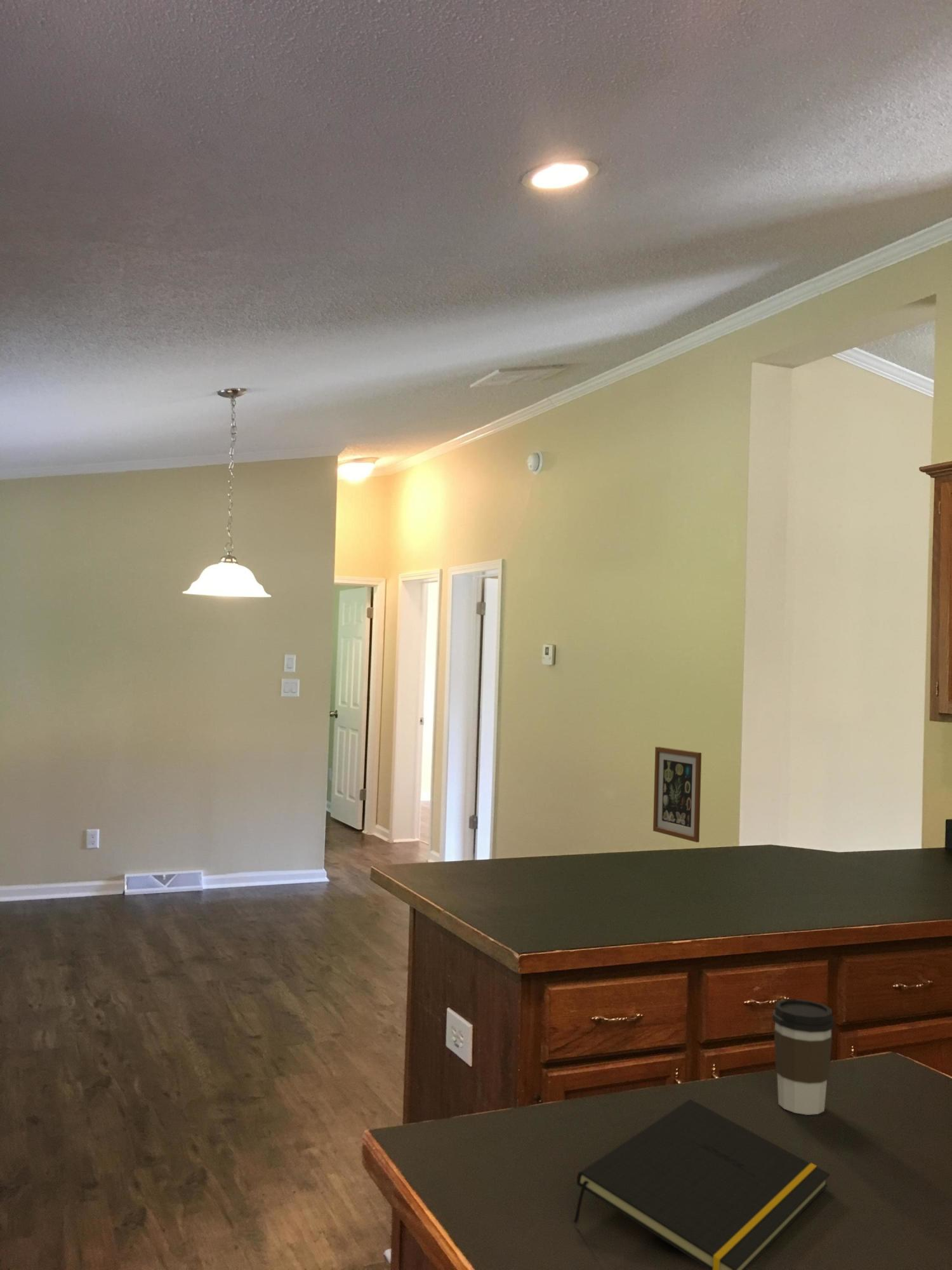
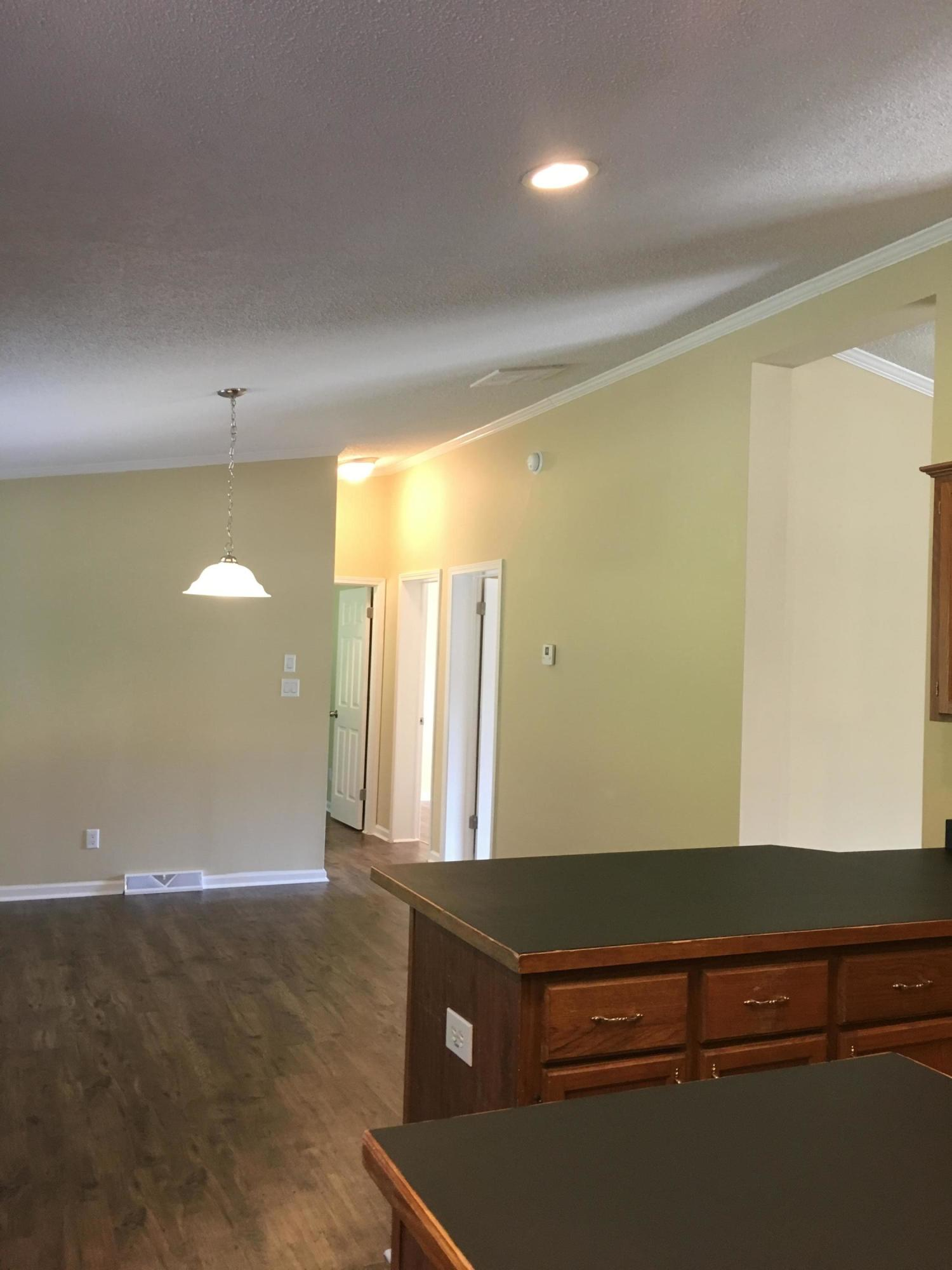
- wall art [652,746,702,843]
- coffee cup [772,998,835,1116]
- notepad [573,1099,831,1270]
